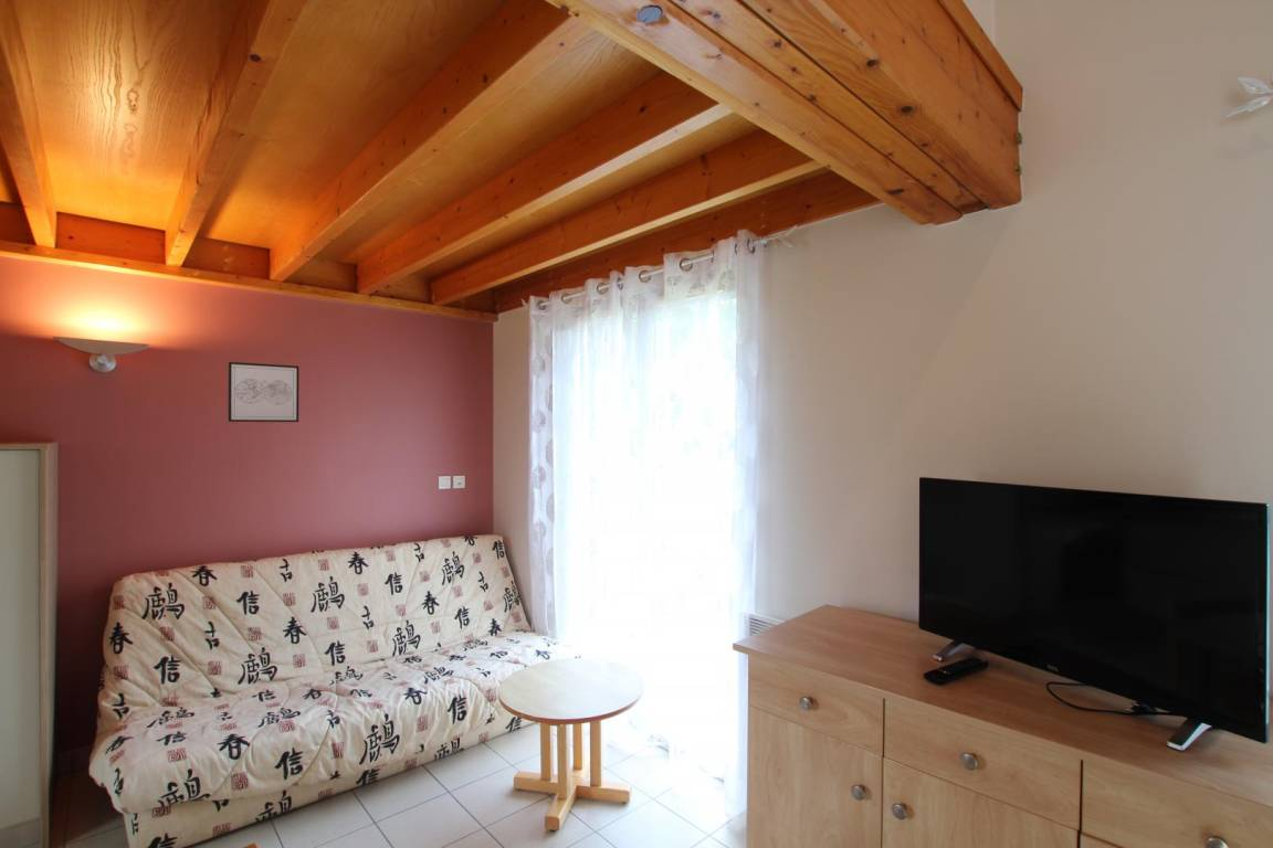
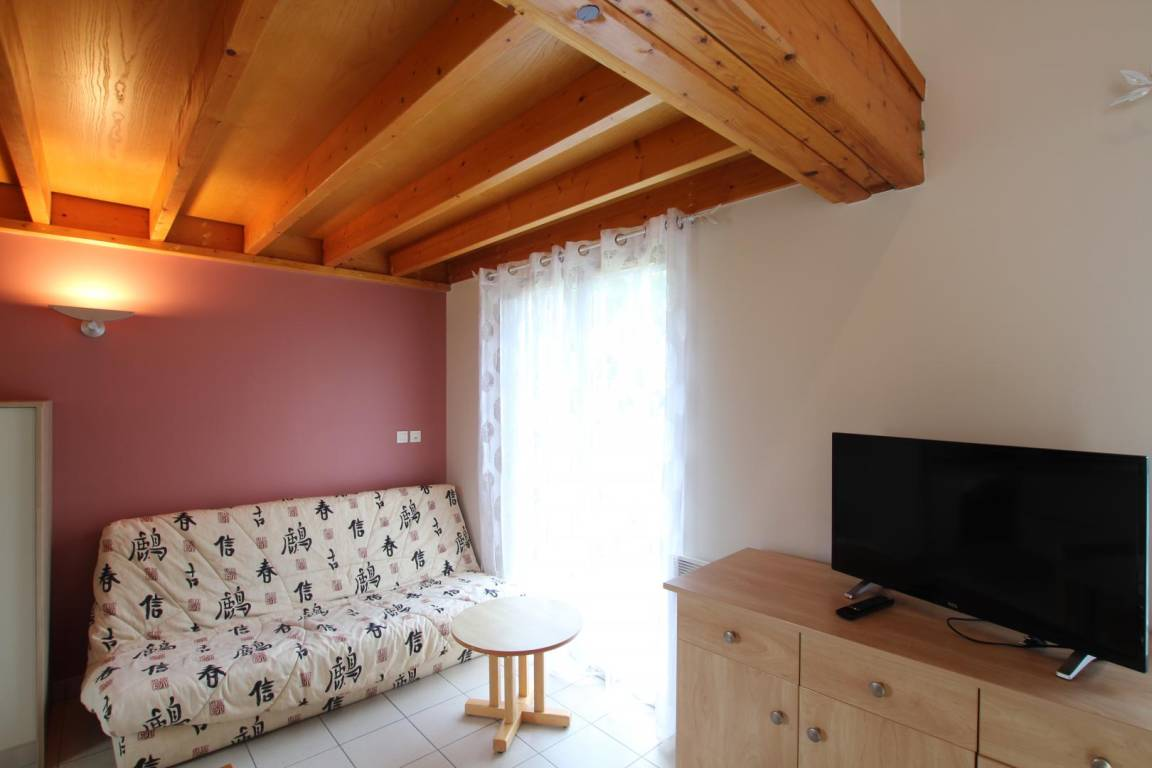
- wall art [227,361,299,423]
